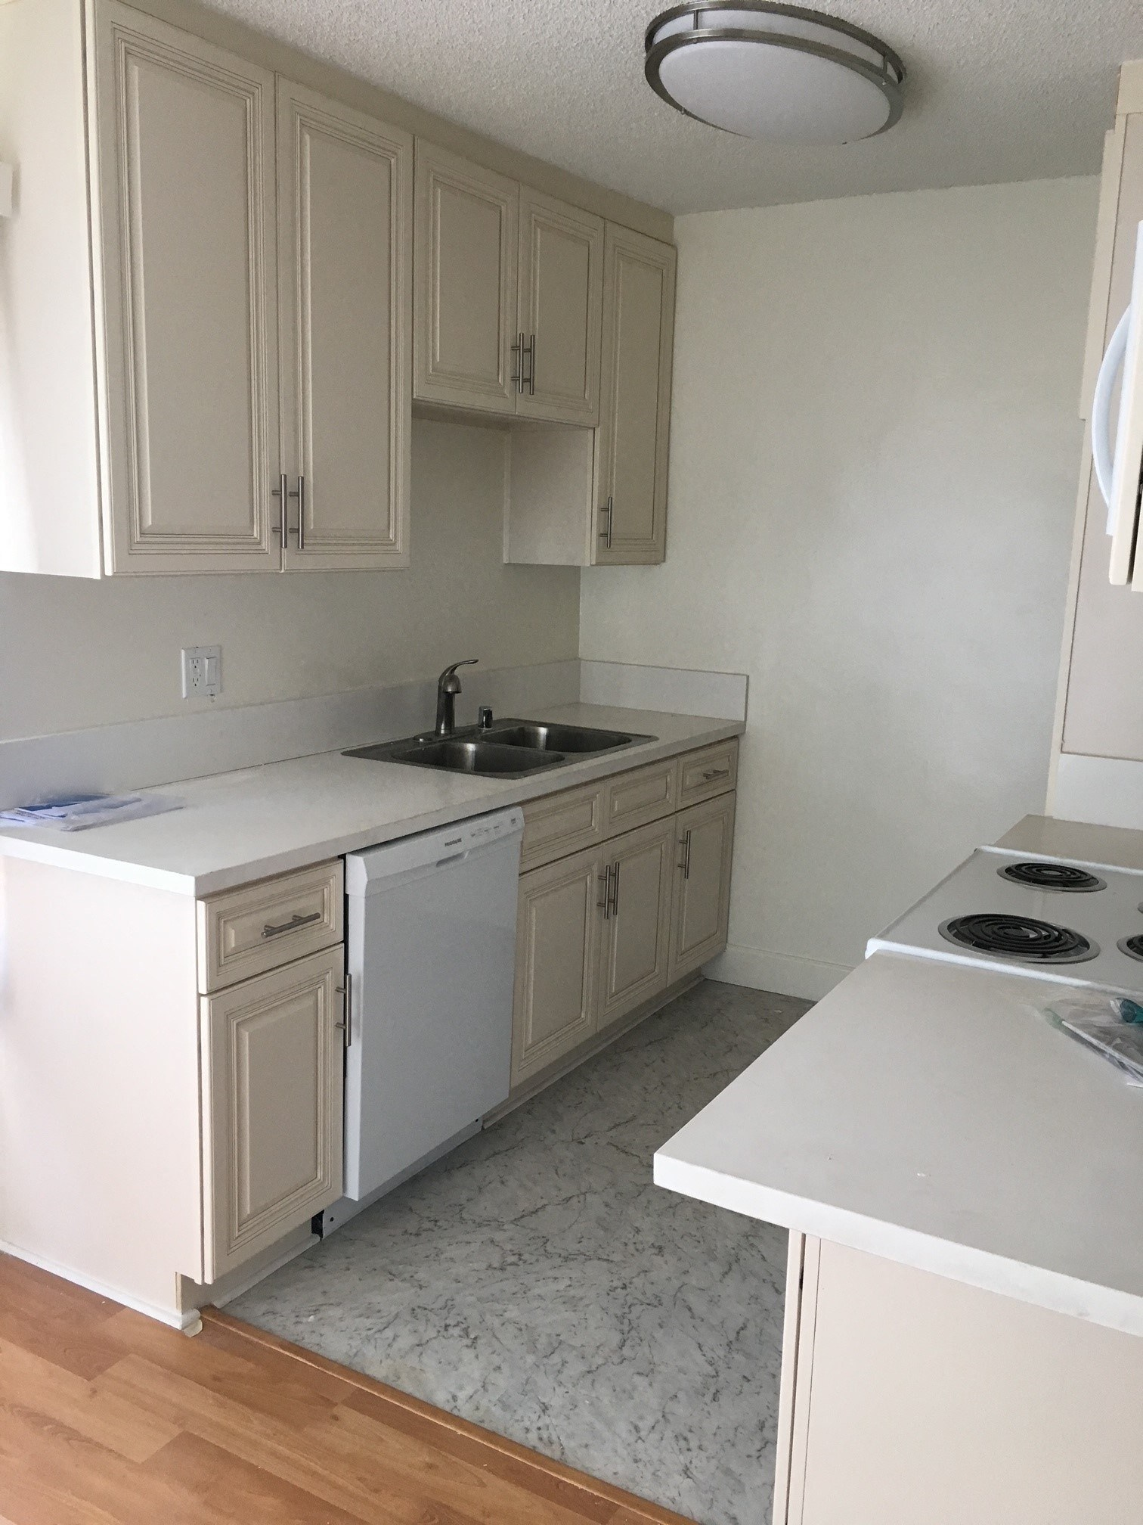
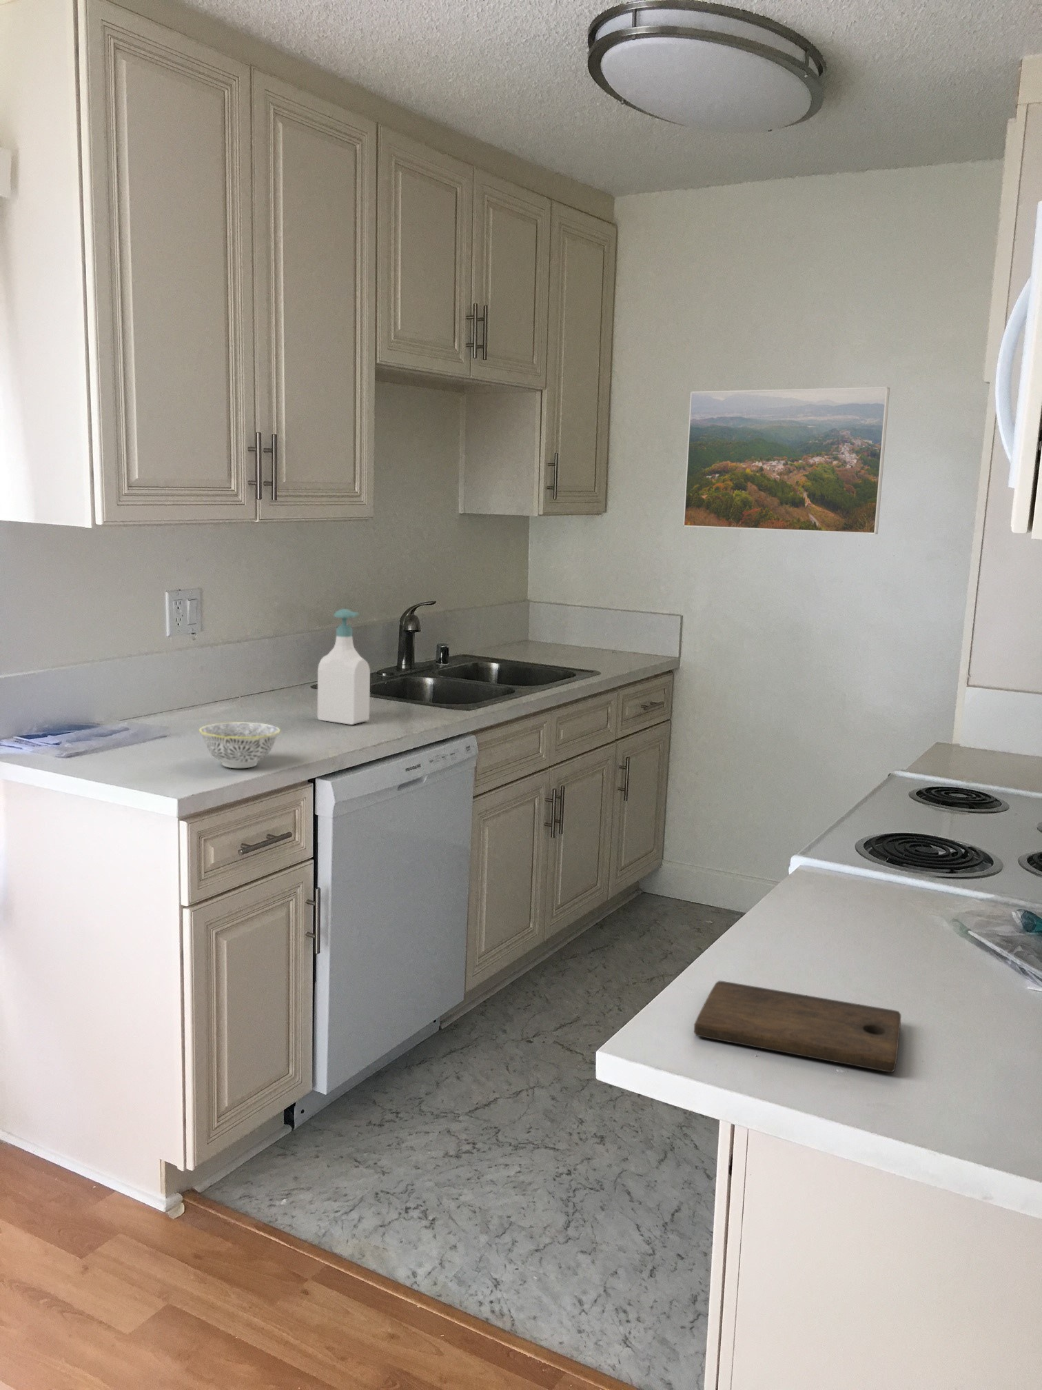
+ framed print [682,386,890,535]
+ soap bottle [317,609,371,726]
+ cutting board [693,980,902,1073]
+ bowl [198,722,280,768]
